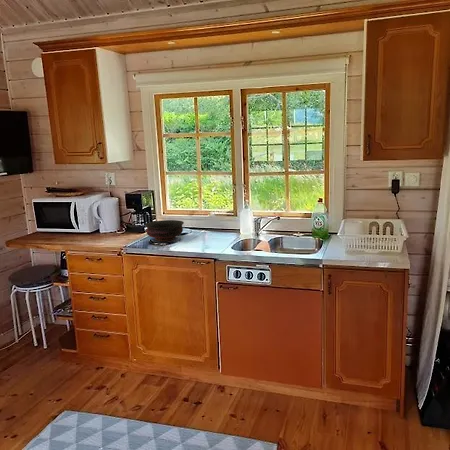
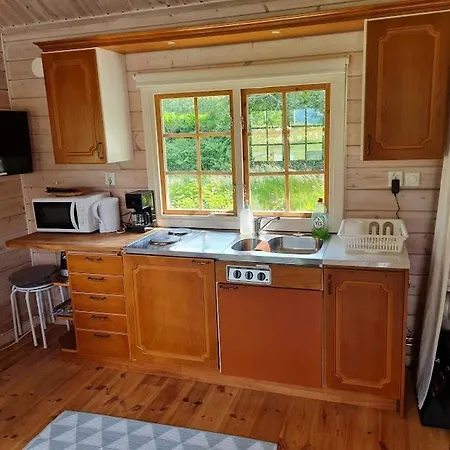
- bowl [144,219,185,242]
